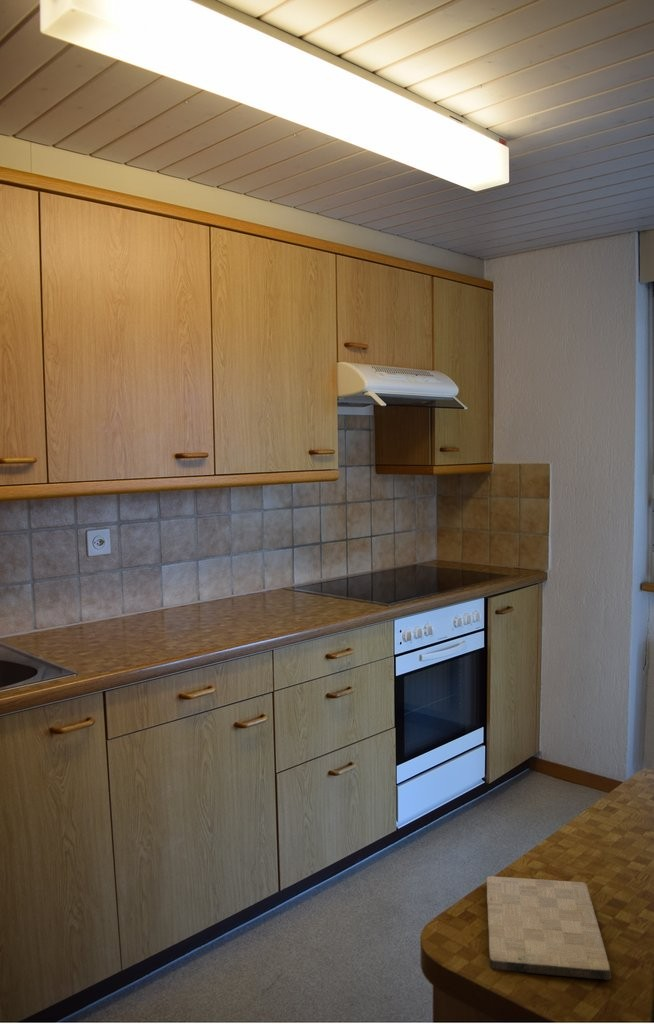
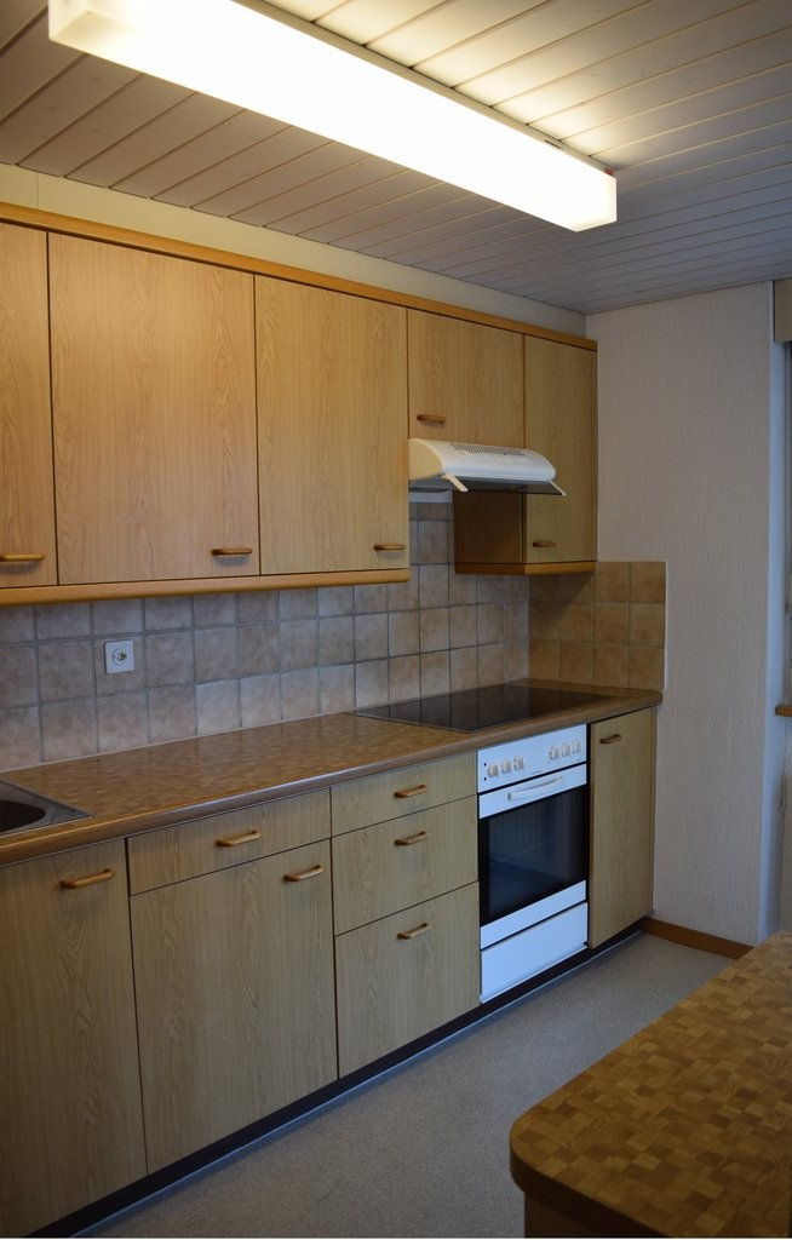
- cutting board [485,875,612,981]
